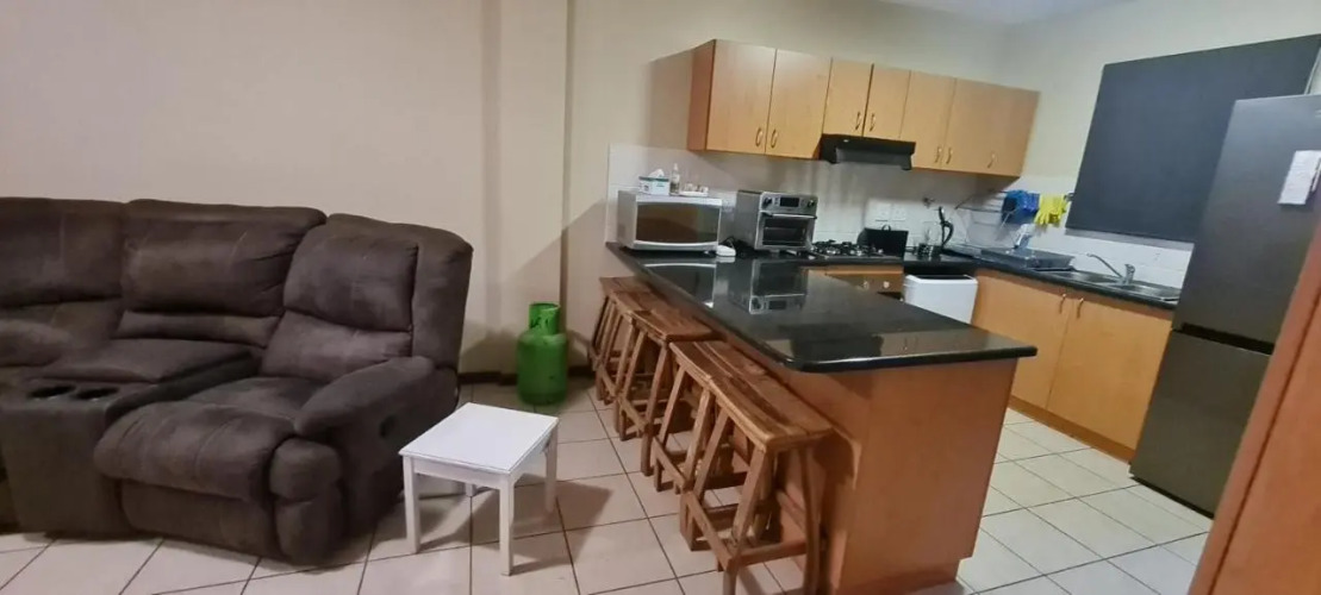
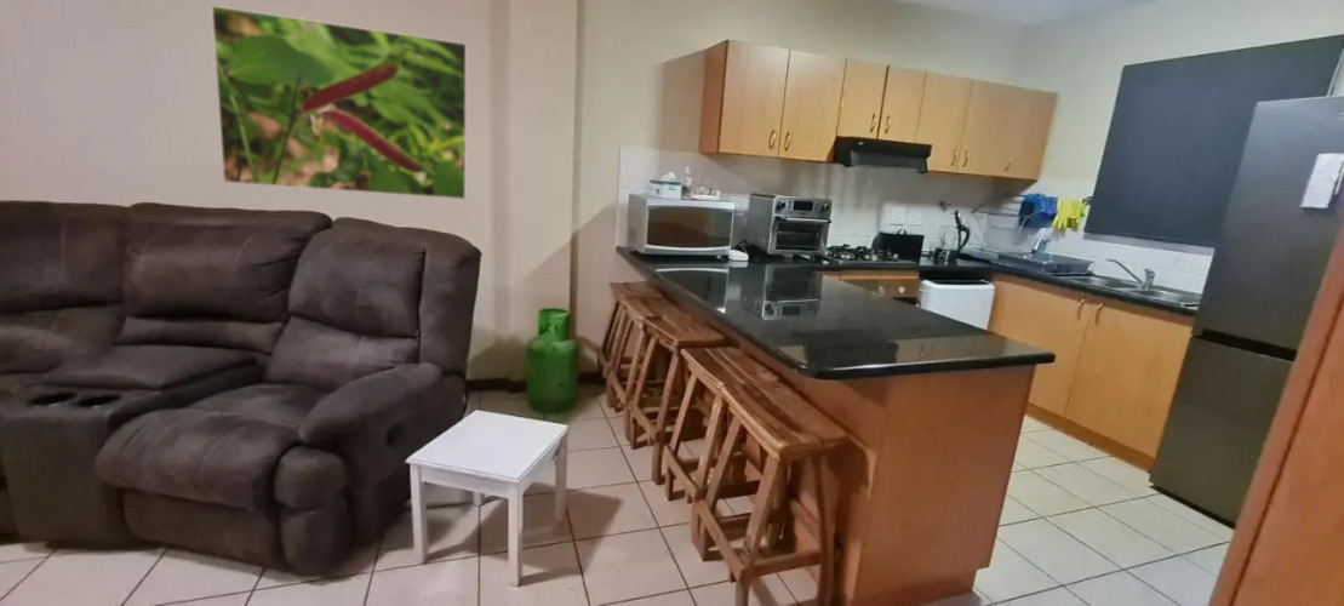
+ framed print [210,5,468,200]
